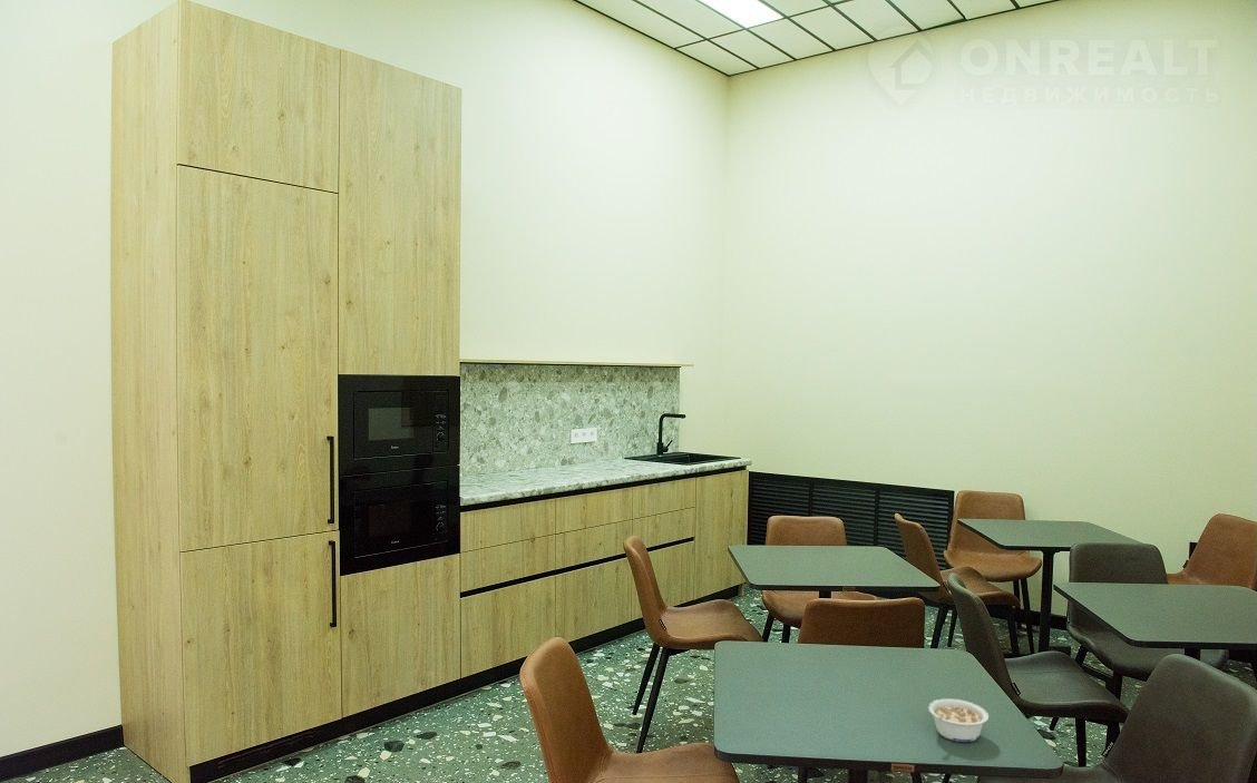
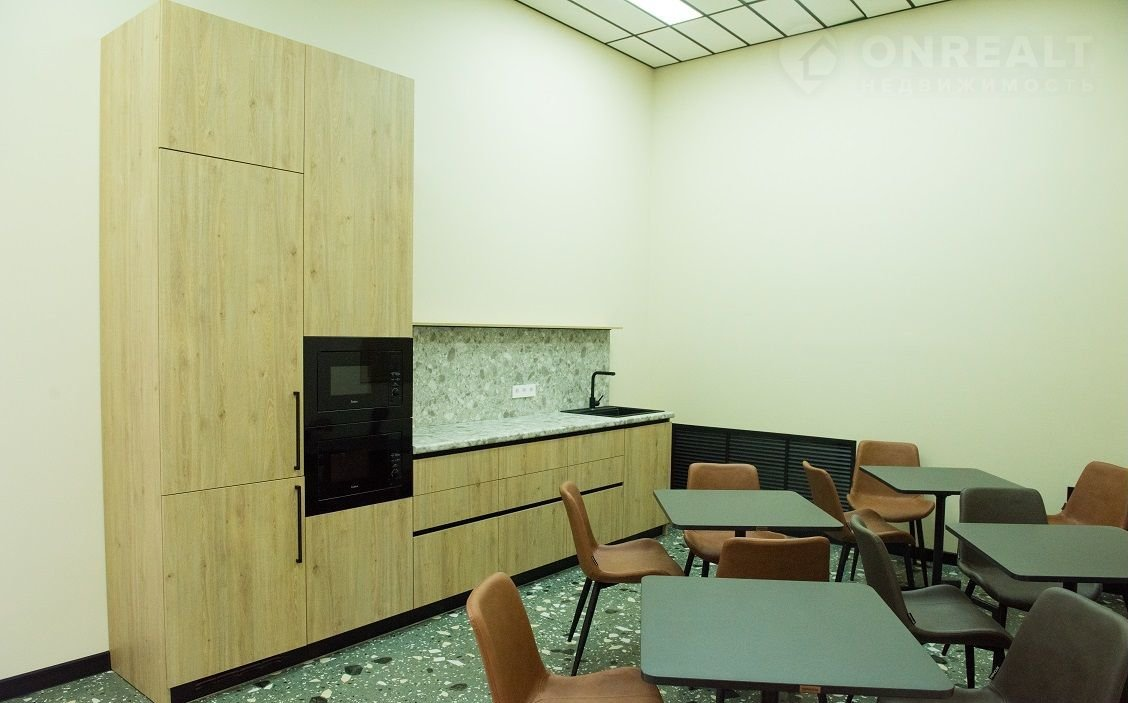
- legume [927,697,990,743]
